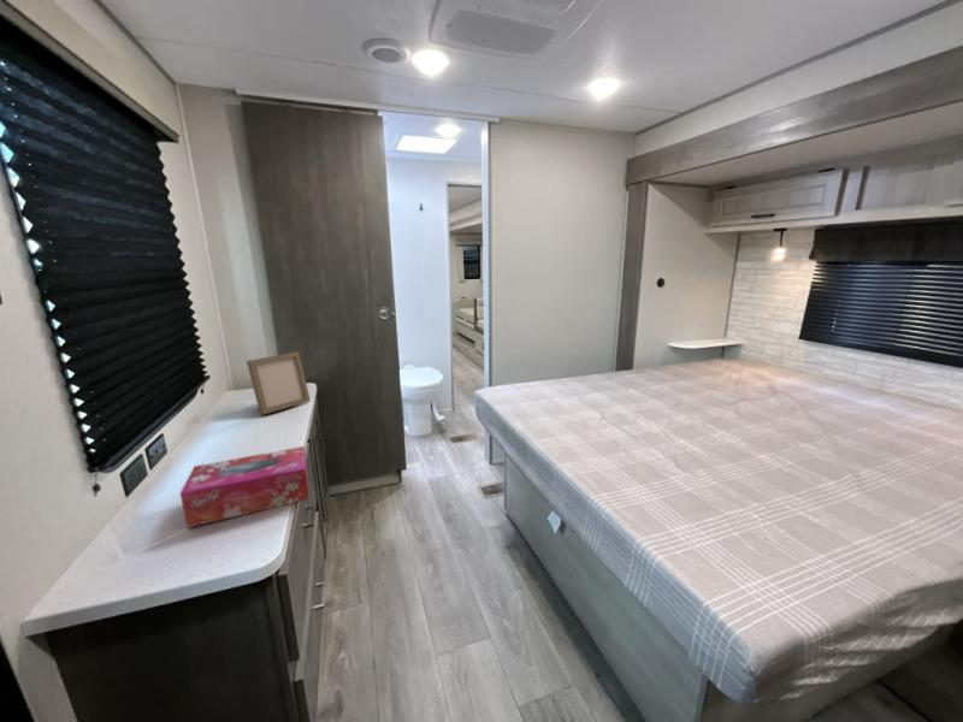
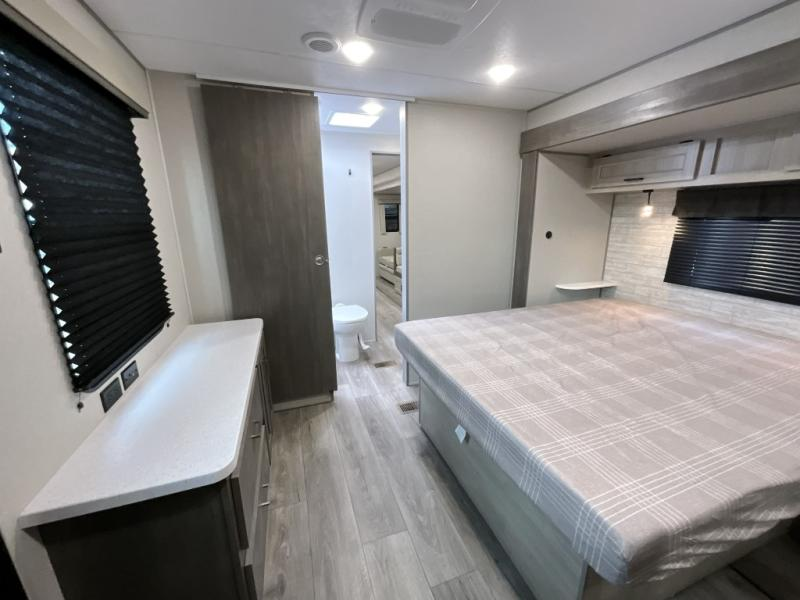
- tissue box [179,445,311,528]
- photo frame [246,350,312,415]
